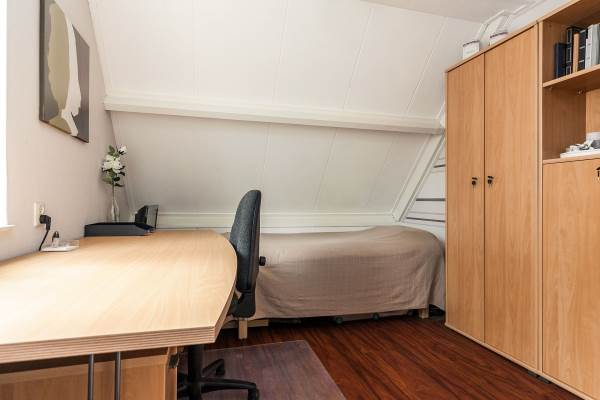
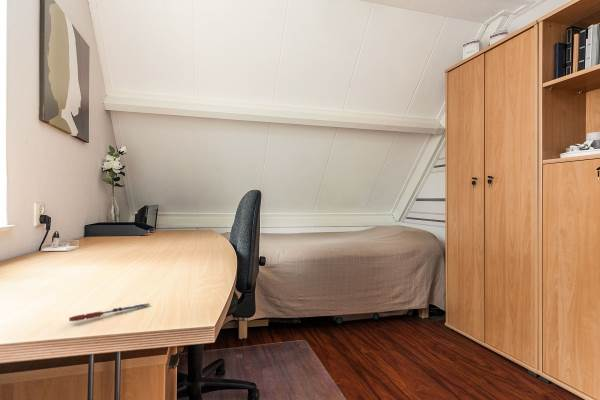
+ pen [68,302,151,322]
